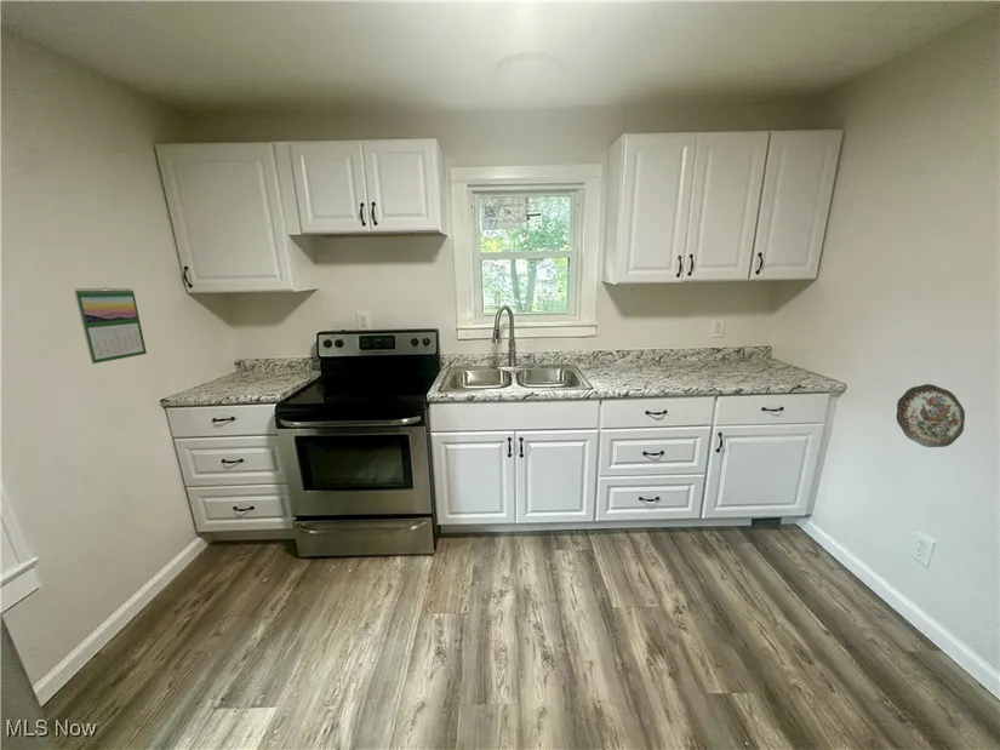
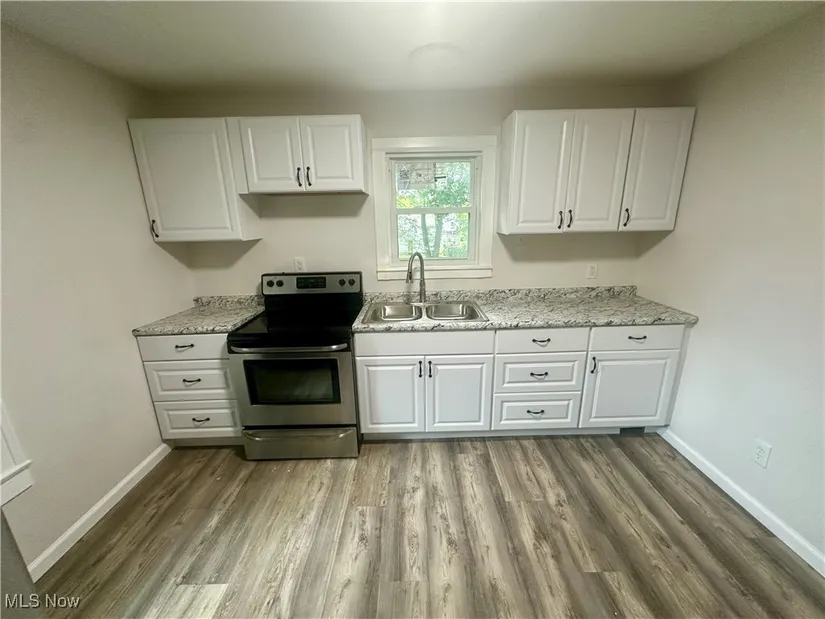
- decorative plate [896,383,966,448]
- calendar [73,286,148,365]
